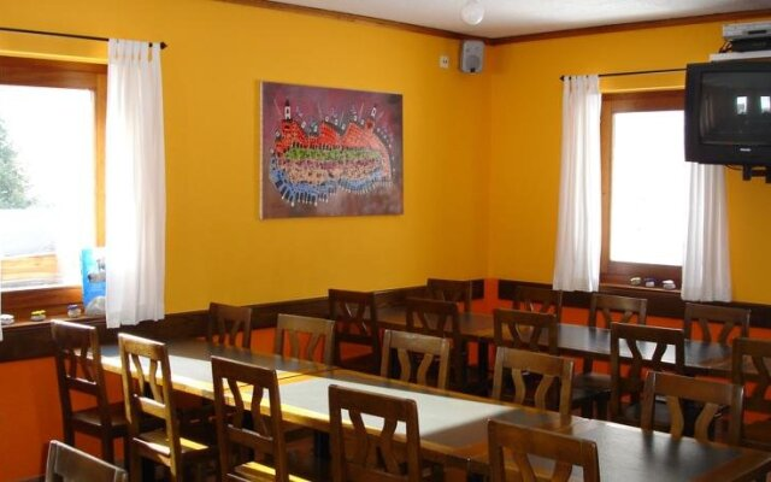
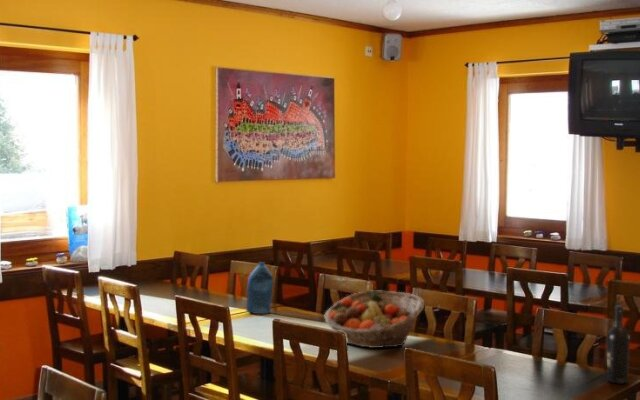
+ wine bottle [606,305,631,385]
+ fruit basket [323,289,425,349]
+ bottle [245,261,274,315]
